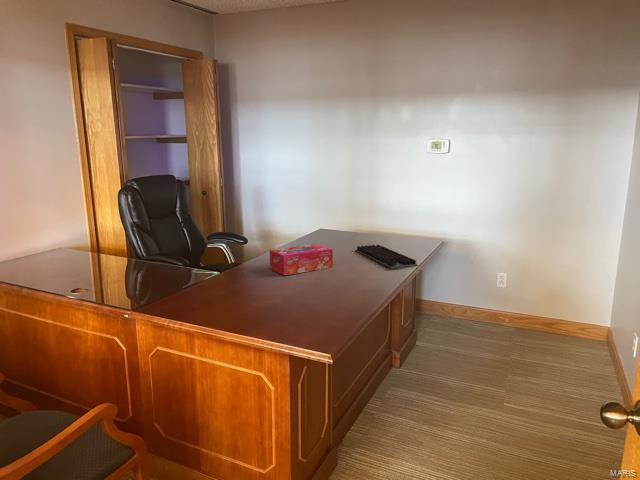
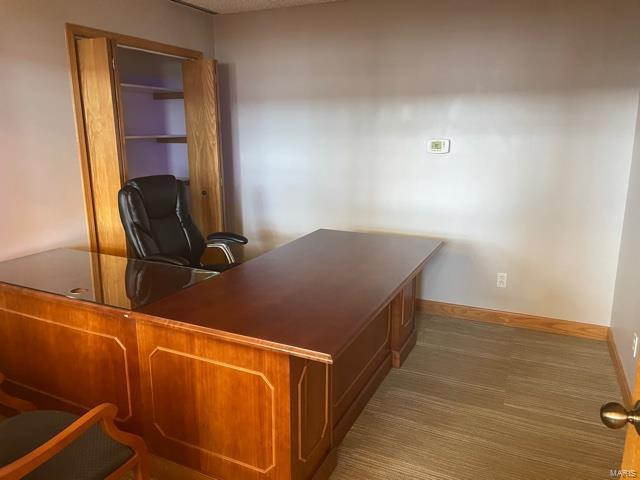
- computer keyboard [354,244,419,270]
- tissue box [269,243,334,276]
